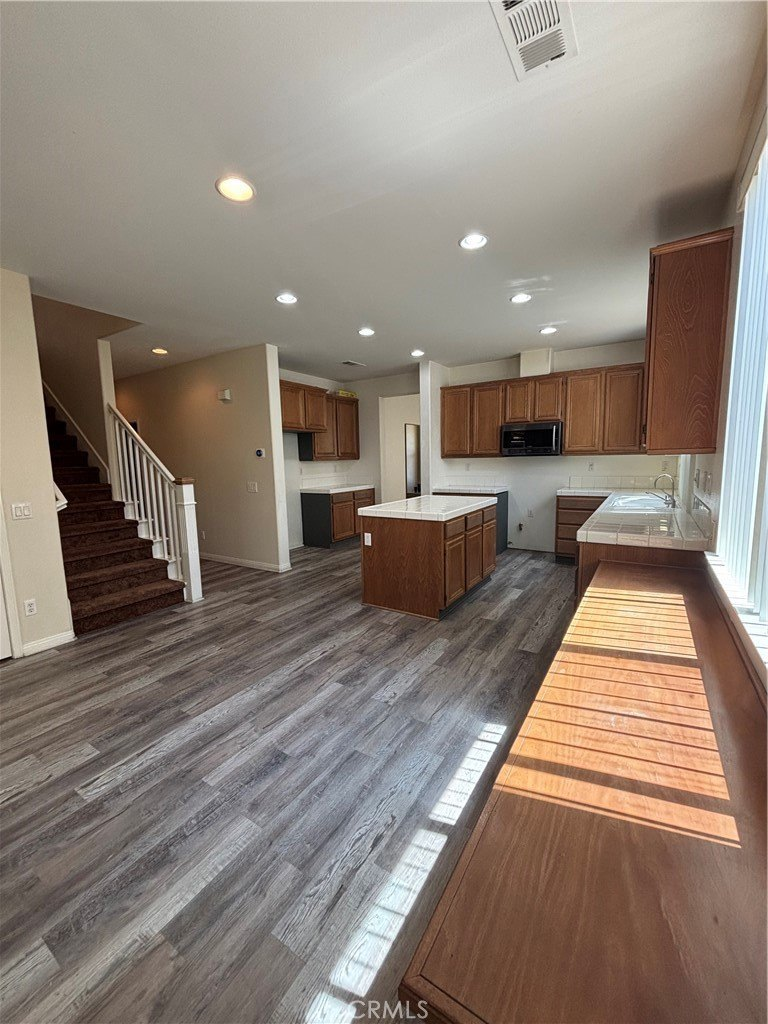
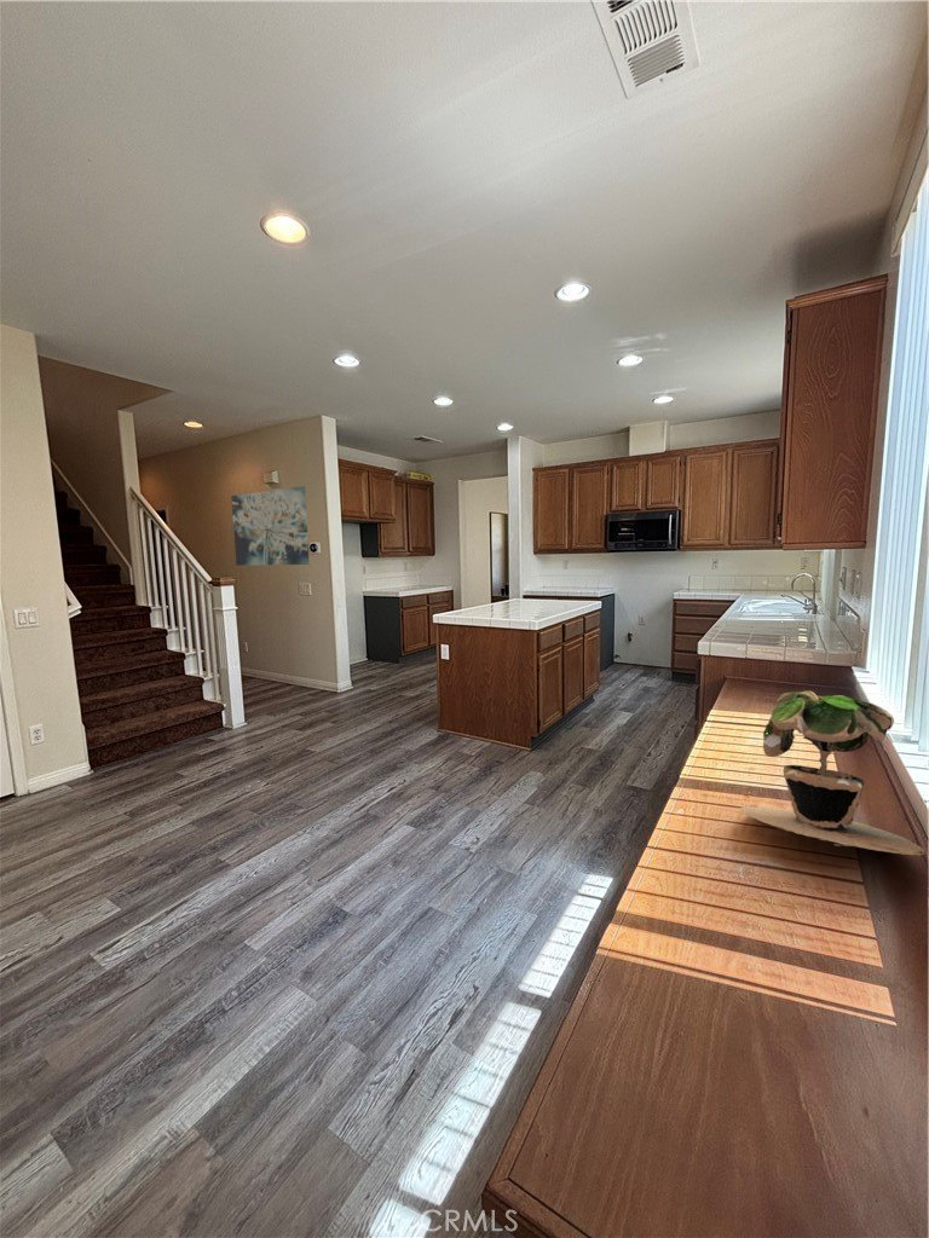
+ potted plant [738,689,925,857]
+ wall art [230,486,311,567]
